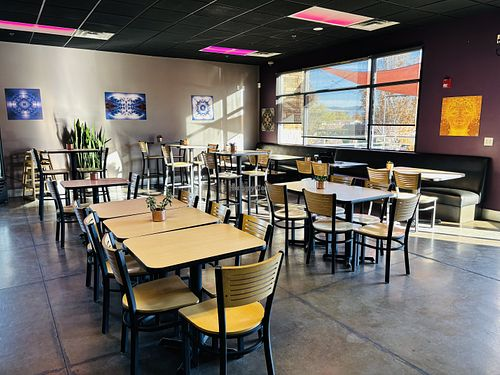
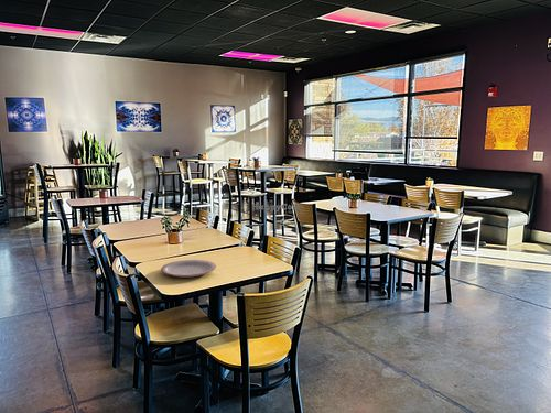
+ plate [160,259,217,279]
